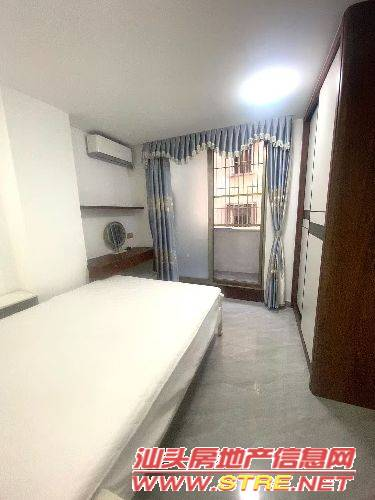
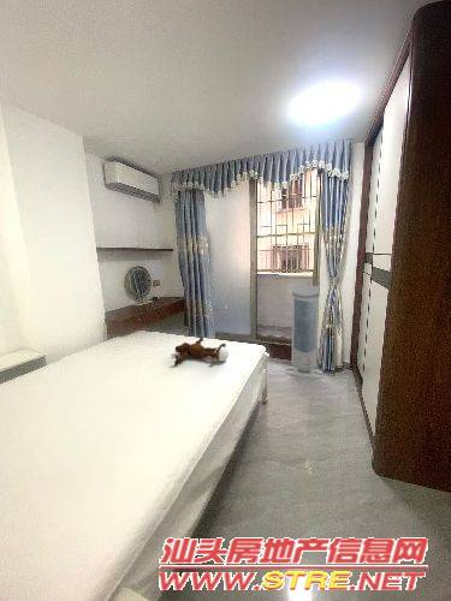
+ teddy bear [173,335,230,368]
+ air purifier [284,284,324,380]
